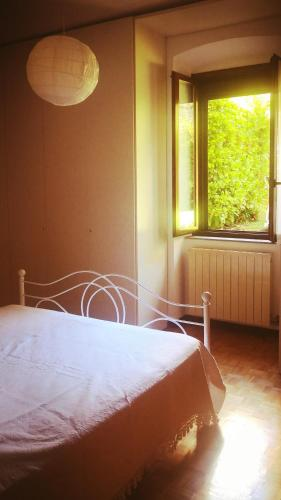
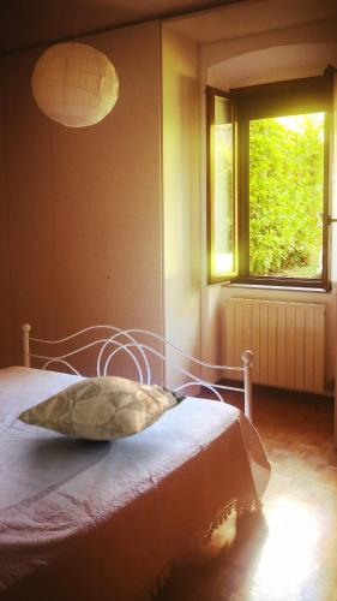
+ decorative pillow [16,375,188,441]
